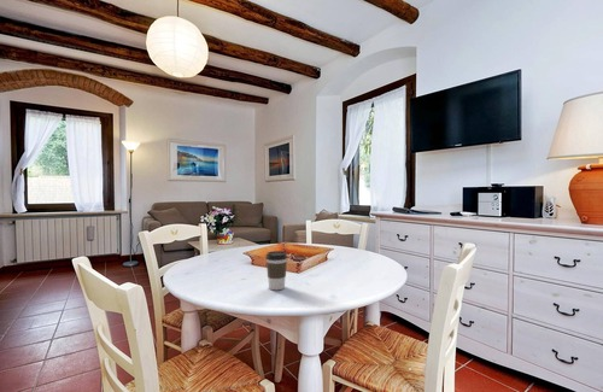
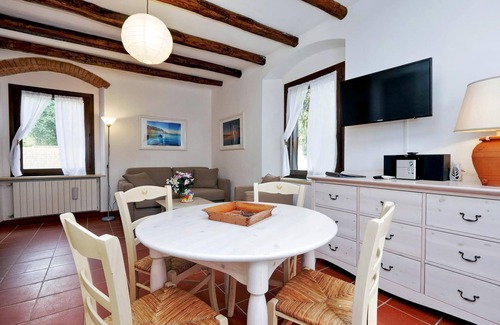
- coffee cup [265,250,288,291]
